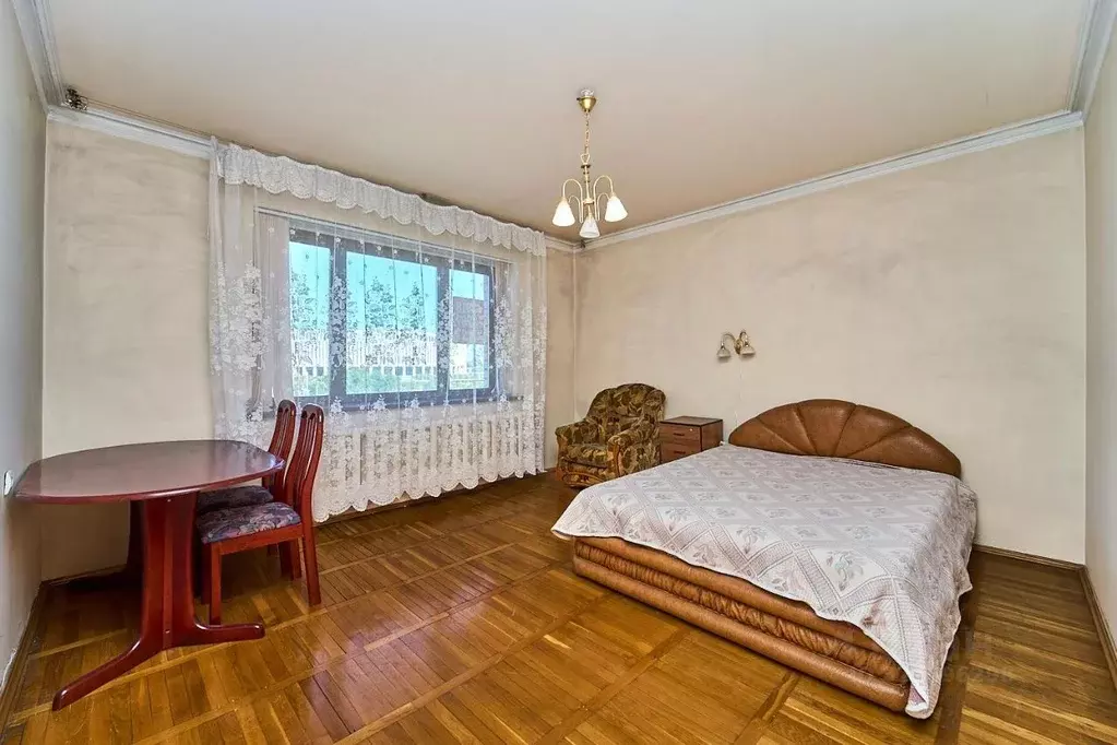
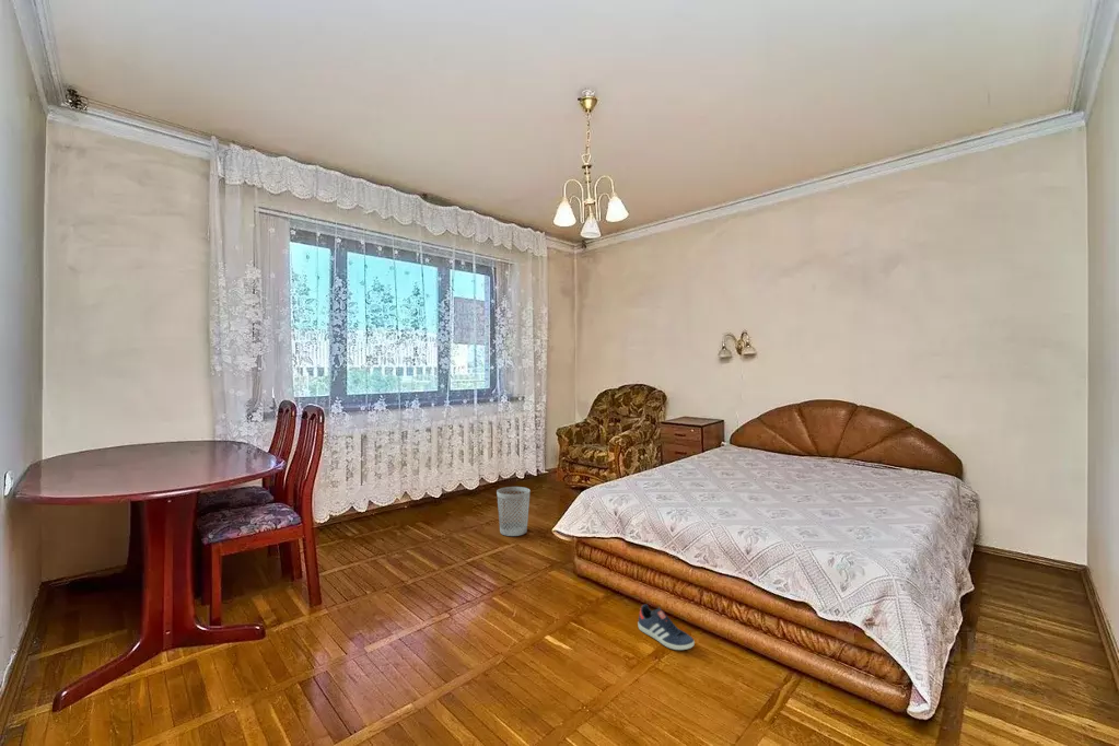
+ sneaker [637,604,696,651]
+ wastebasket [496,486,532,537]
